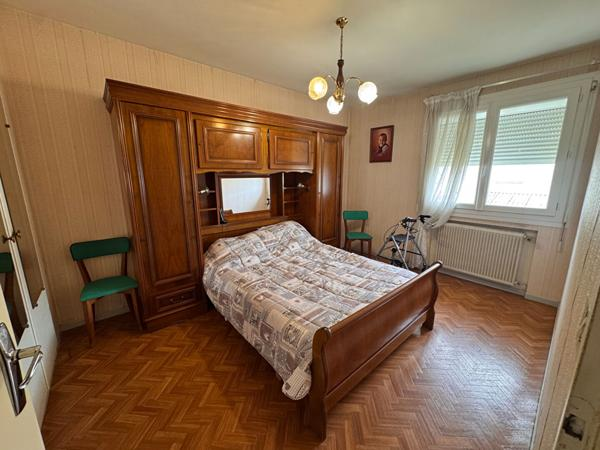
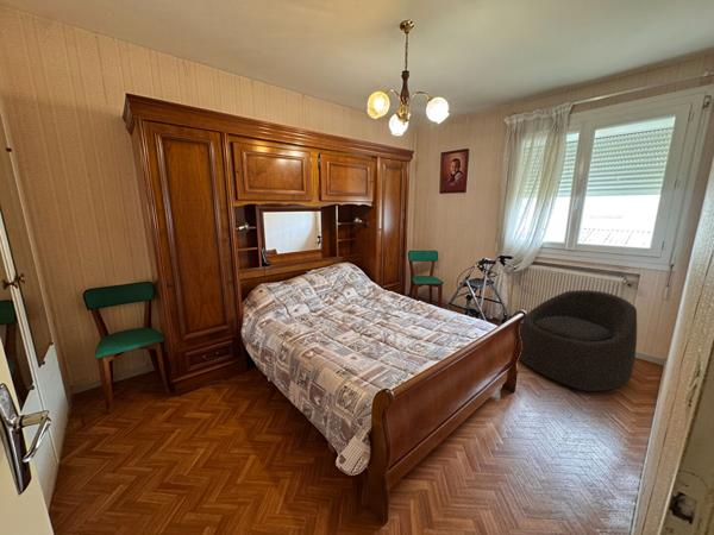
+ armchair [518,289,638,392]
